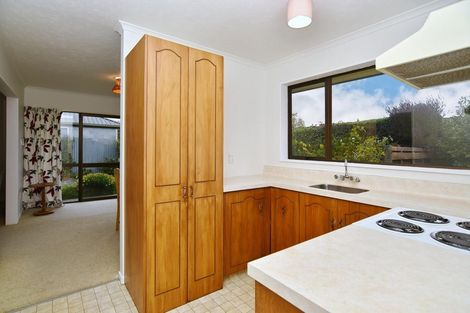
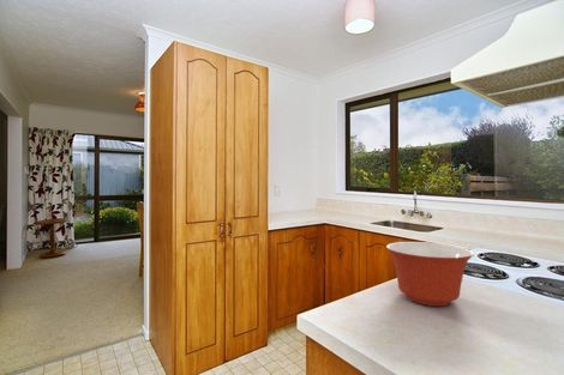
+ mixing bowl [385,241,475,307]
